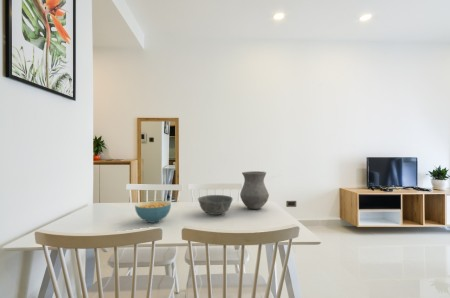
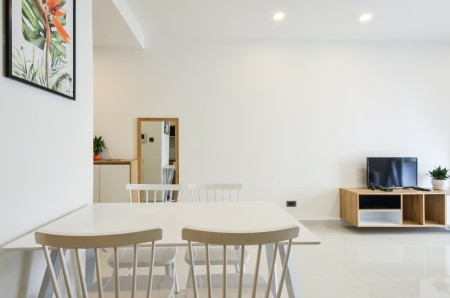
- cereal bowl [134,200,172,224]
- vase [239,170,270,210]
- bowl [197,194,234,216]
